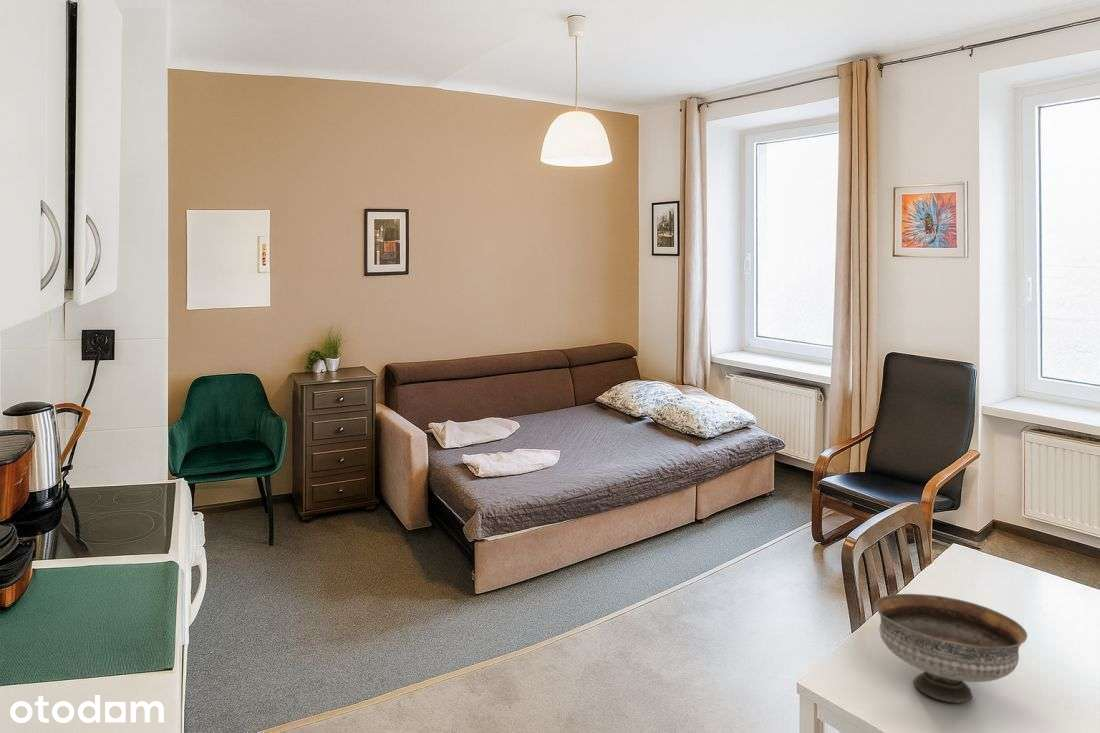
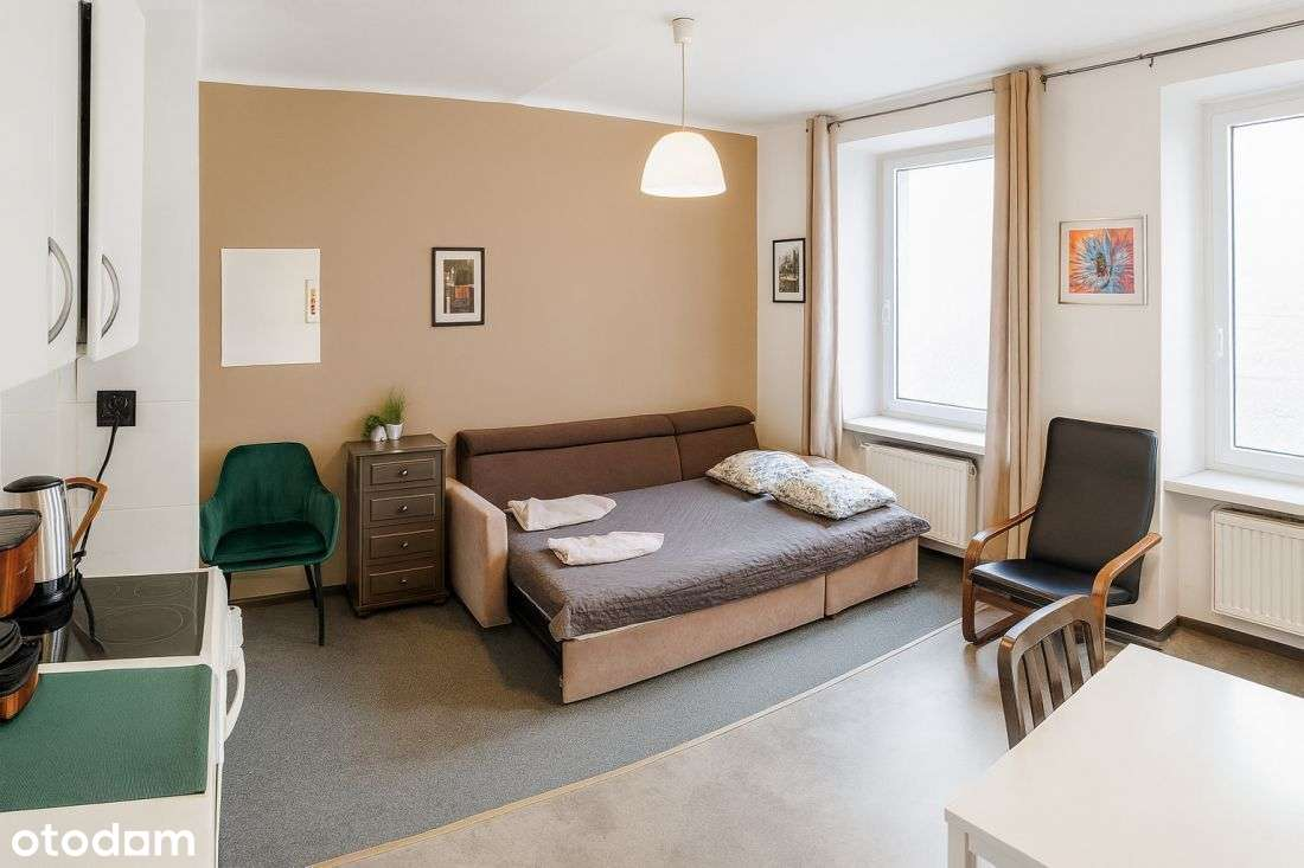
- bowl [874,593,1028,704]
